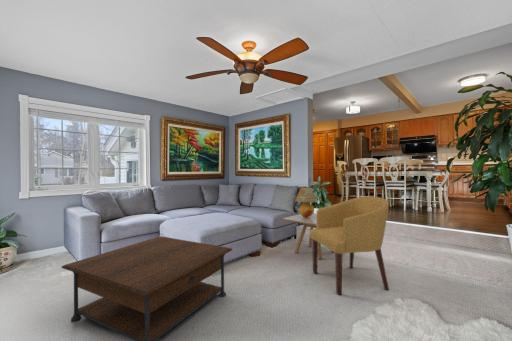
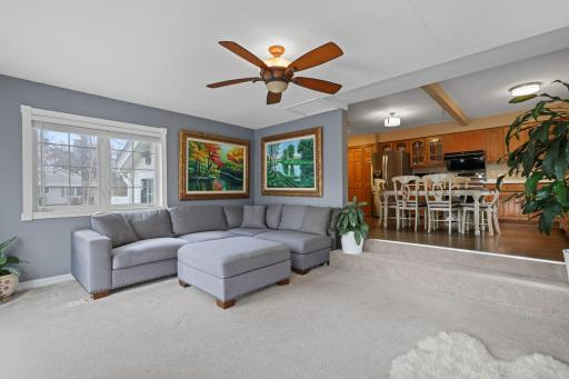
- table lamp [294,186,318,218]
- chair [309,195,390,296]
- side table [282,212,334,261]
- coffee table [60,235,233,341]
